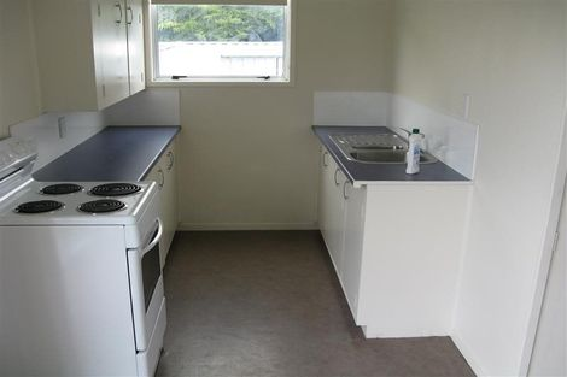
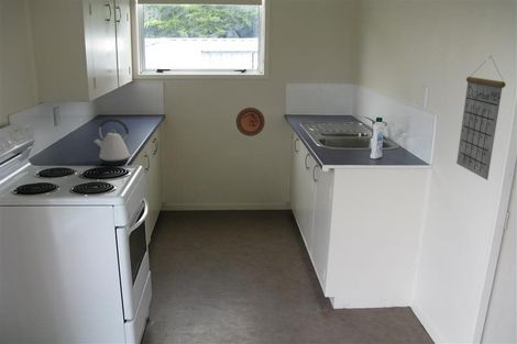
+ calendar [455,55,507,181]
+ decorative plate [235,107,266,137]
+ kettle [92,118,133,167]
